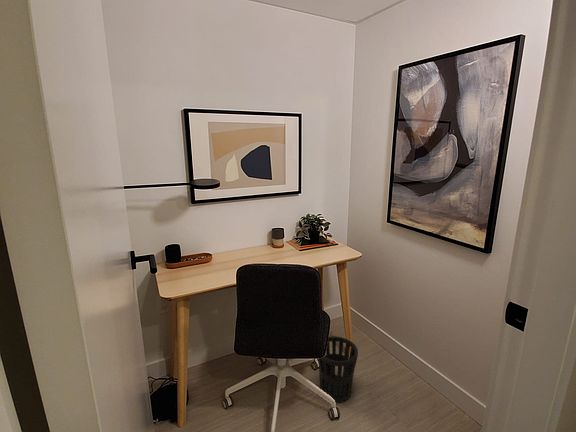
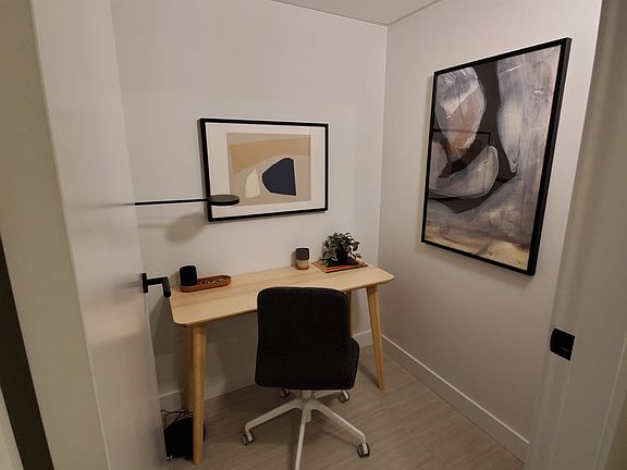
- wastebasket [317,335,359,404]
